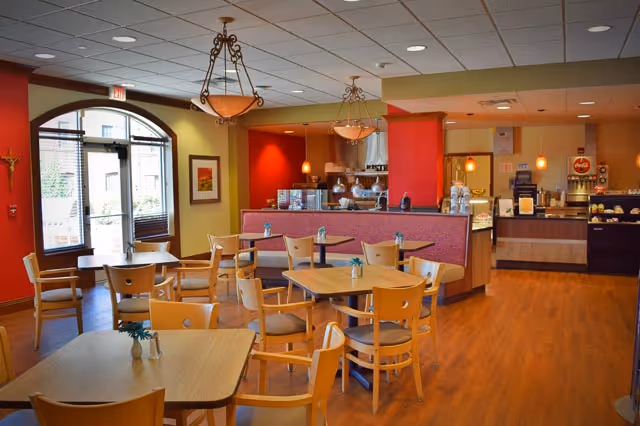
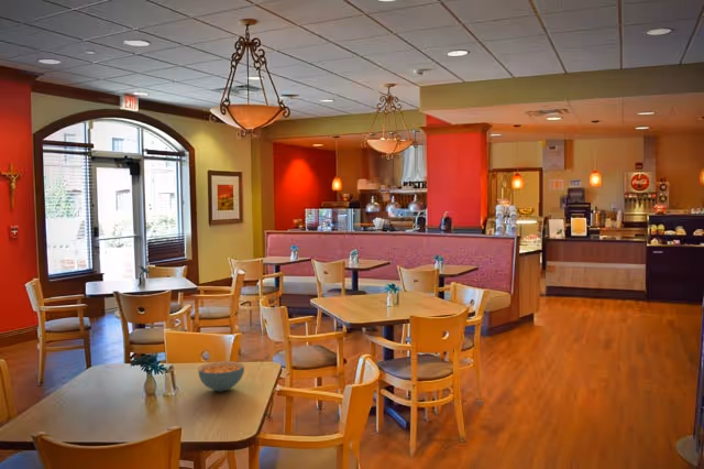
+ cereal bowl [197,360,245,392]
